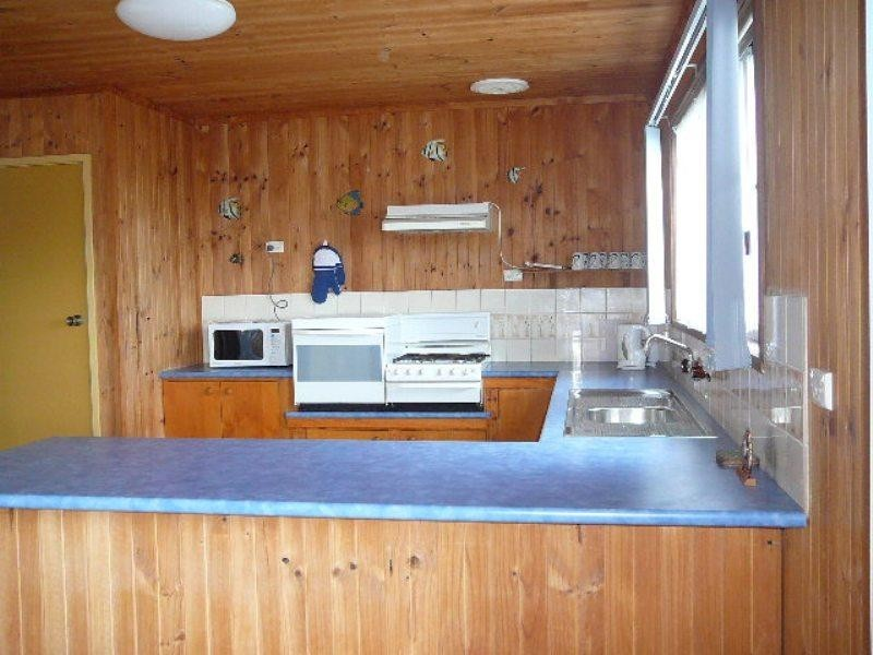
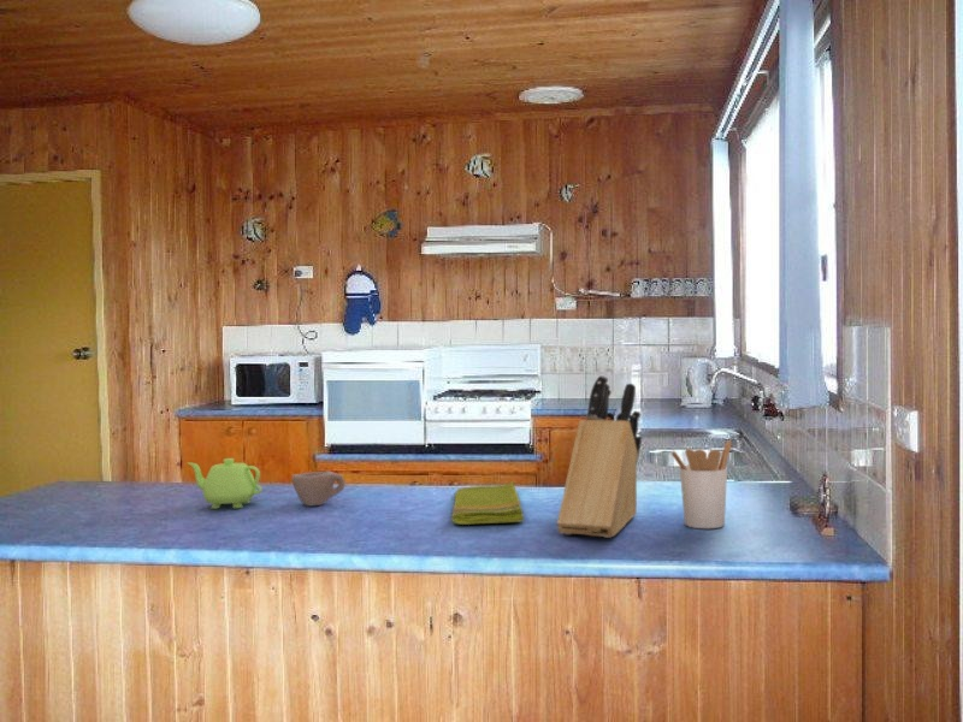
+ cup [290,471,347,508]
+ utensil holder [669,439,733,529]
+ teapot [185,457,264,510]
+ knife block [556,374,643,539]
+ dish towel [450,480,525,526]
